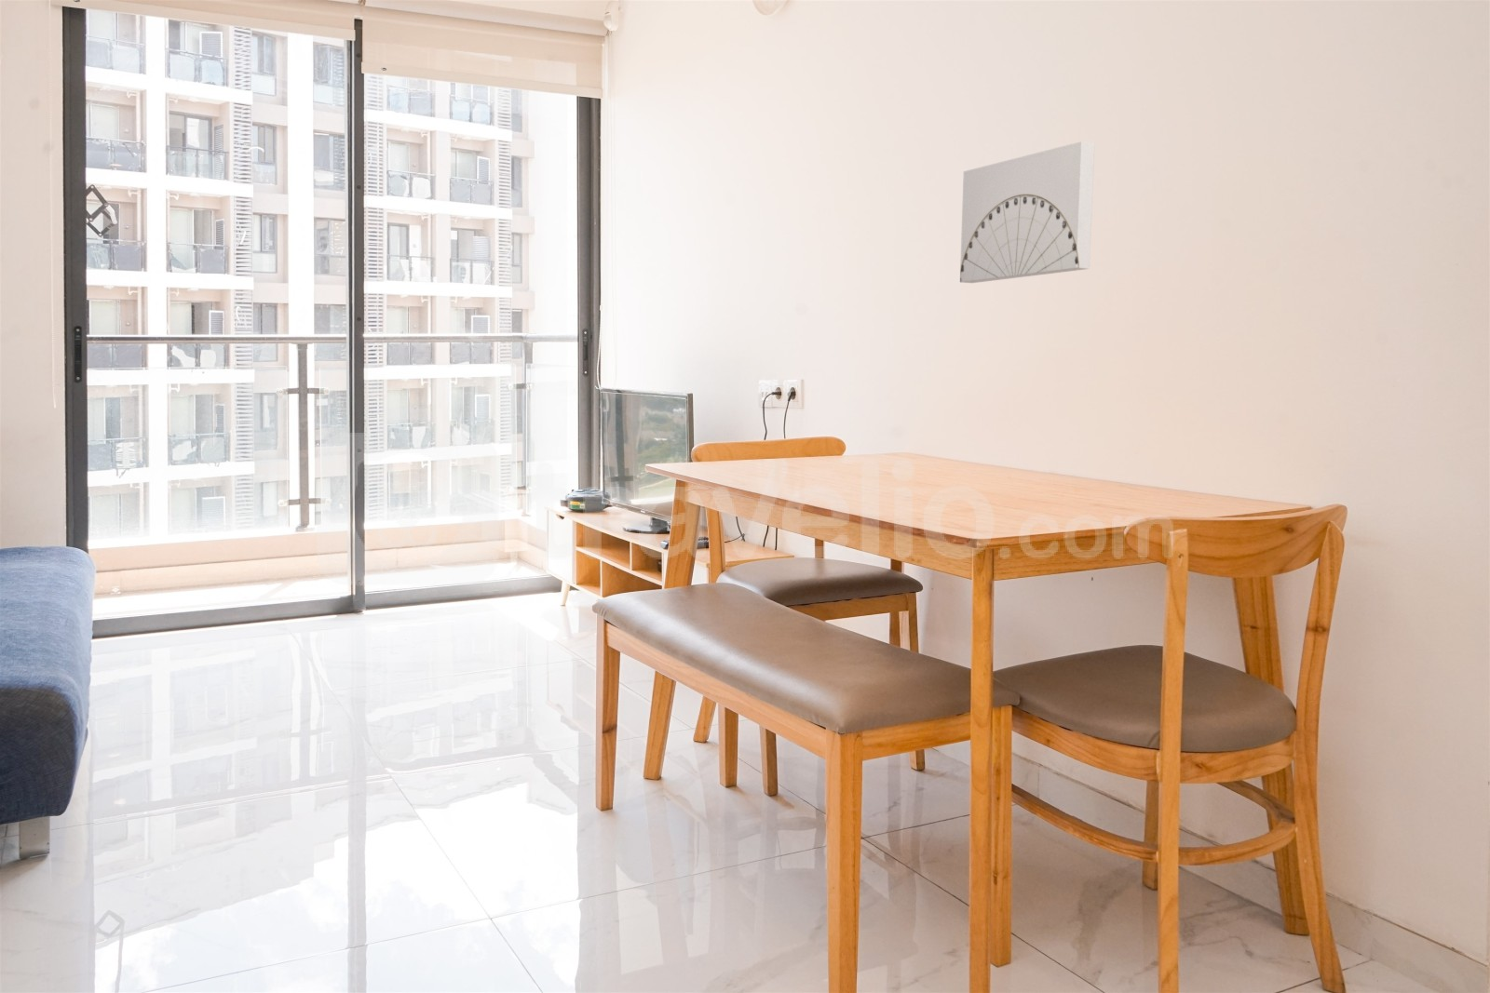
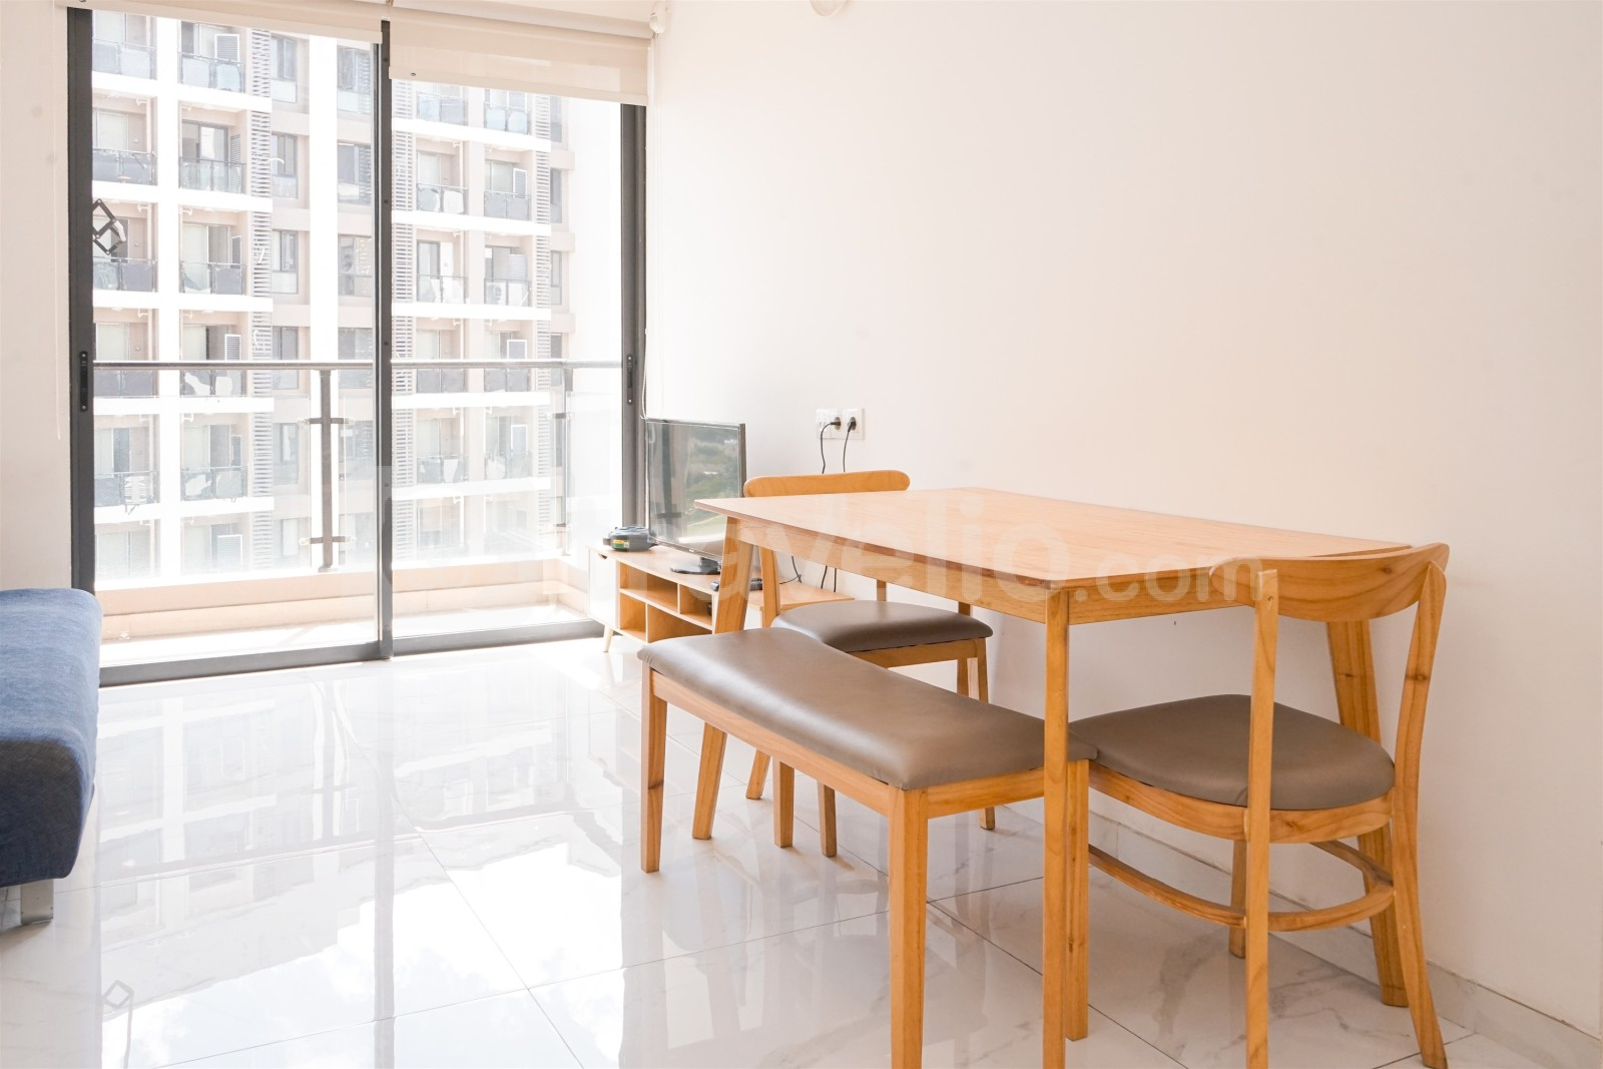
- wall art [959,141,1095,284]
